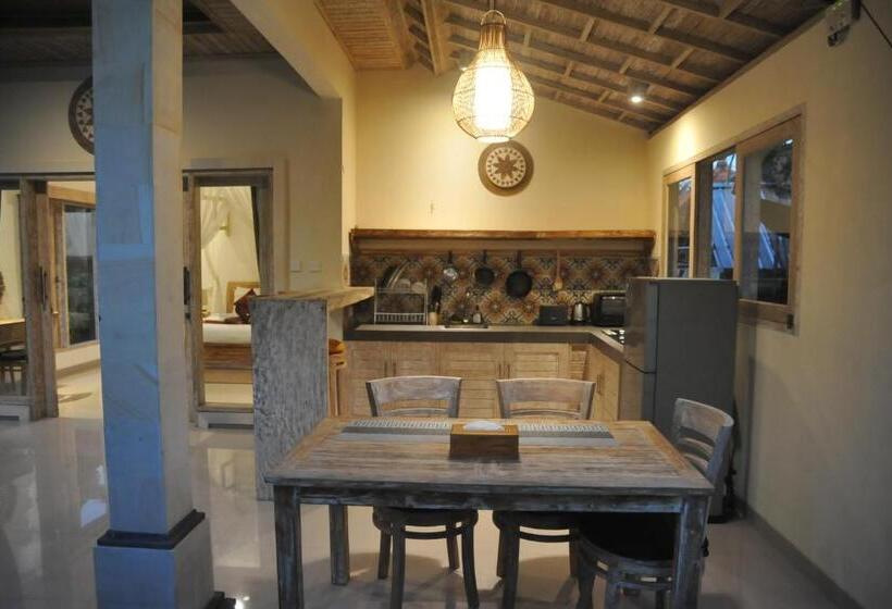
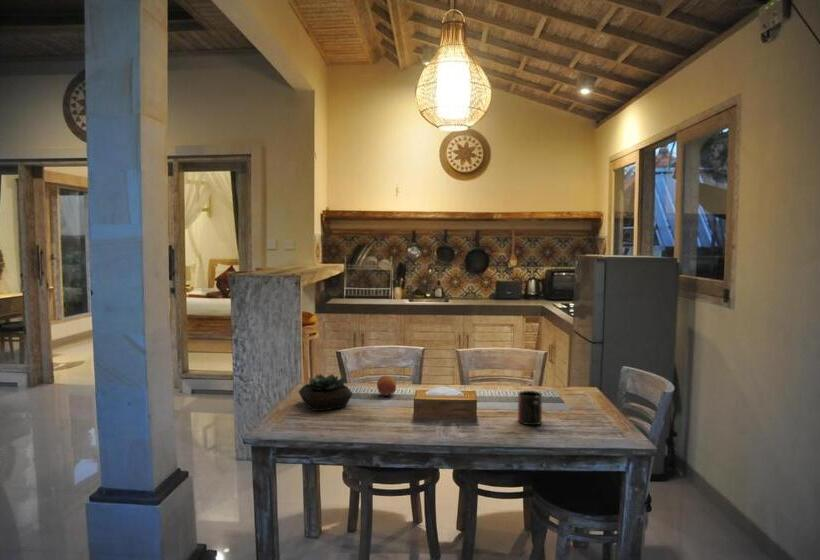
+ succulent plant [297,373,354,412]
+ mug [517,390,543,426]
+ fruit [376,375,397,396]
